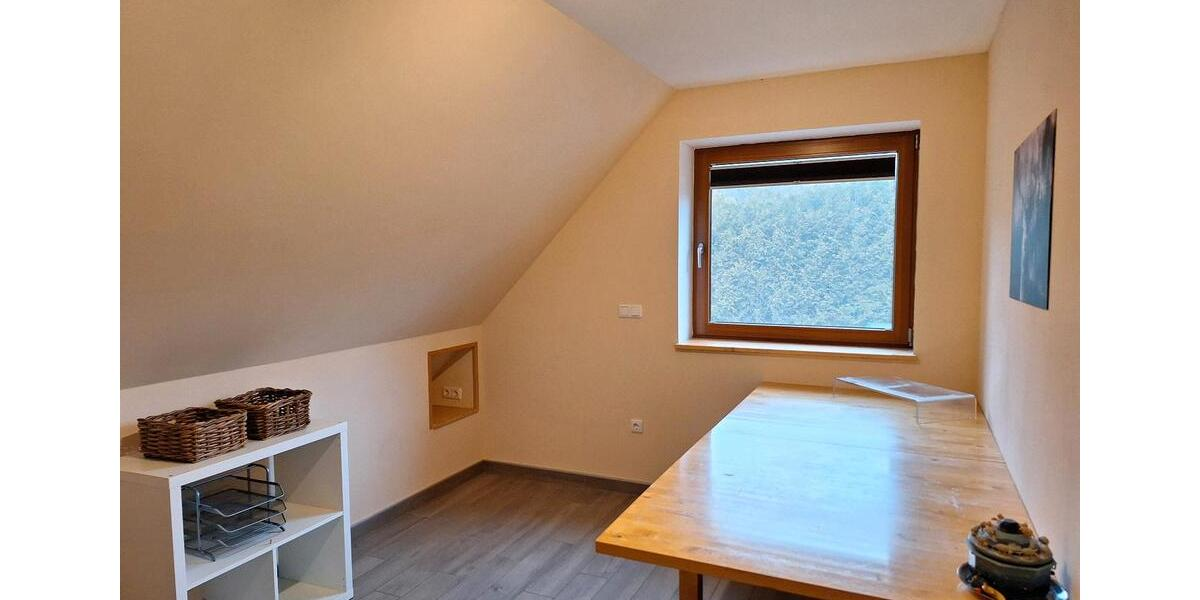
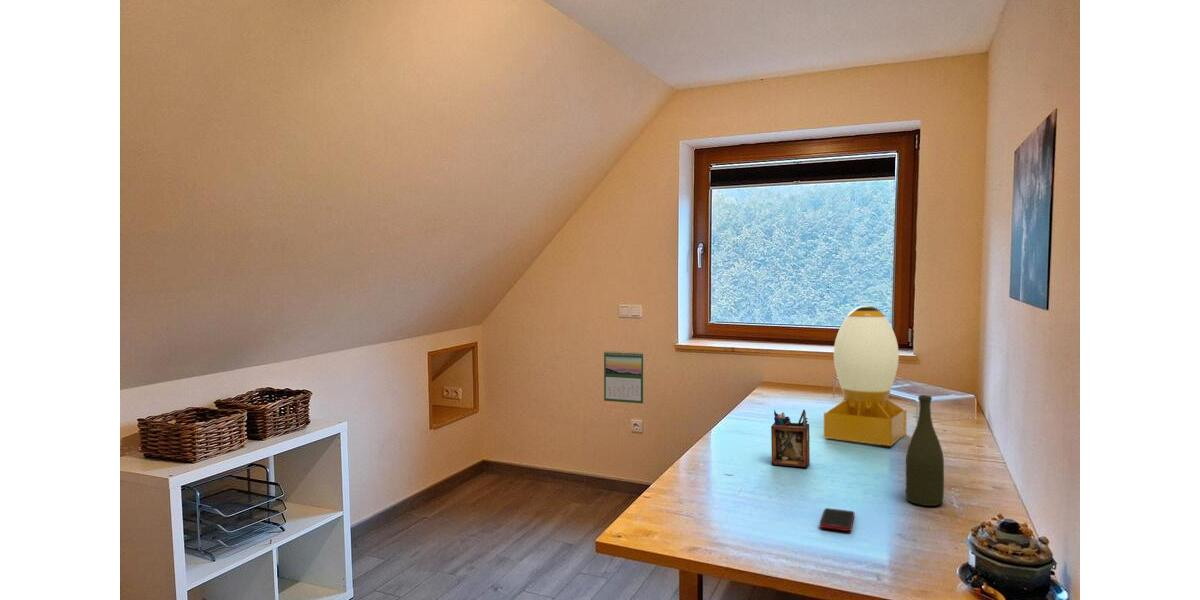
+ bottle [905,394,945,507]
+ desk lamp [823,305,908,447]
+ cell phone [819,507,855,532]
+ calendar [603,350,645,404]
+ desk organizer [770,409,811,468]
